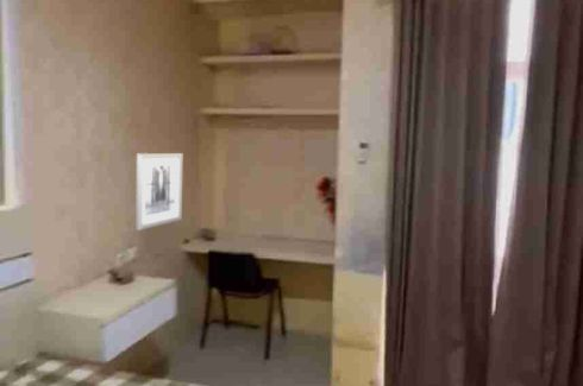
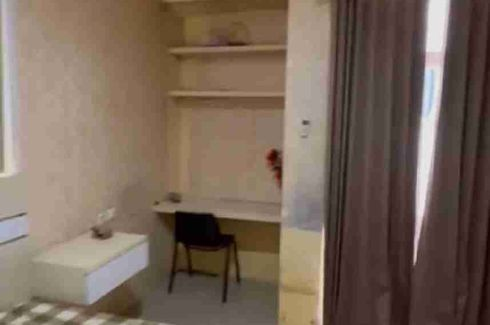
- wall art [134,152,183,232]
